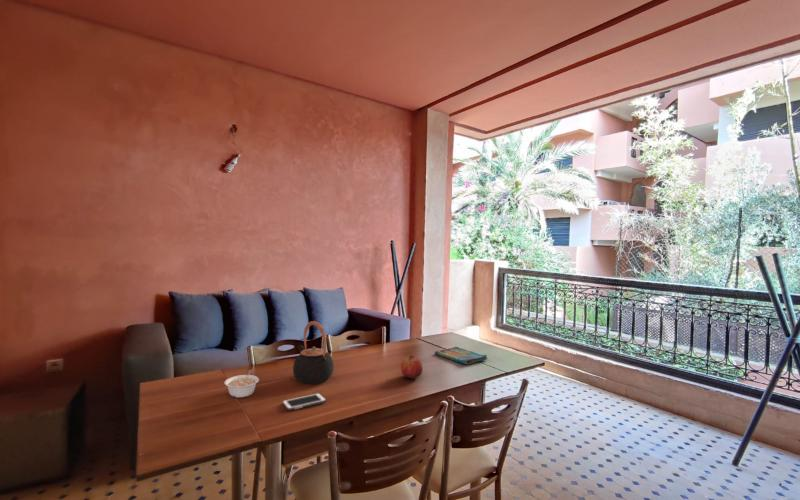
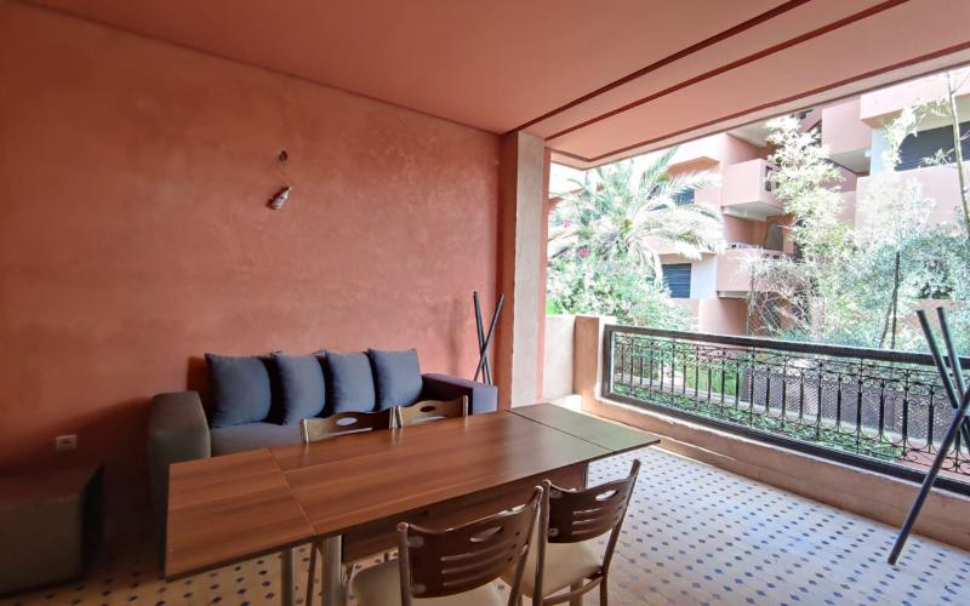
- dish towel [434,346,488,365]
- cell phone [281,392,327,411]
- legume [223,369,260,399]
- teapot [292,320,335,385]
- fruit [400,354,423,379]
